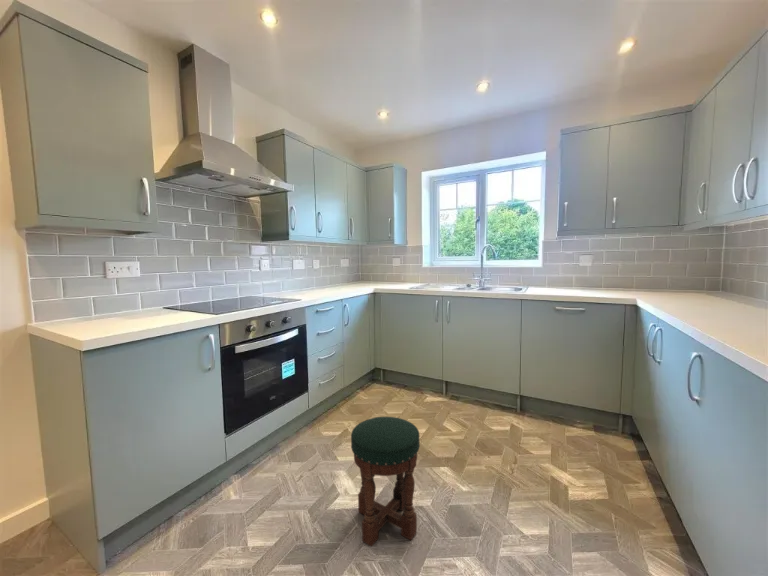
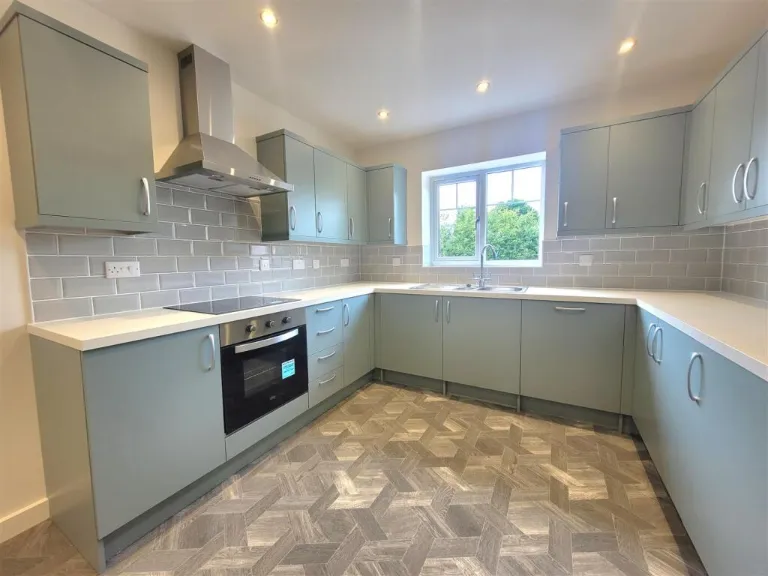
- stool [350,416,421,548]
